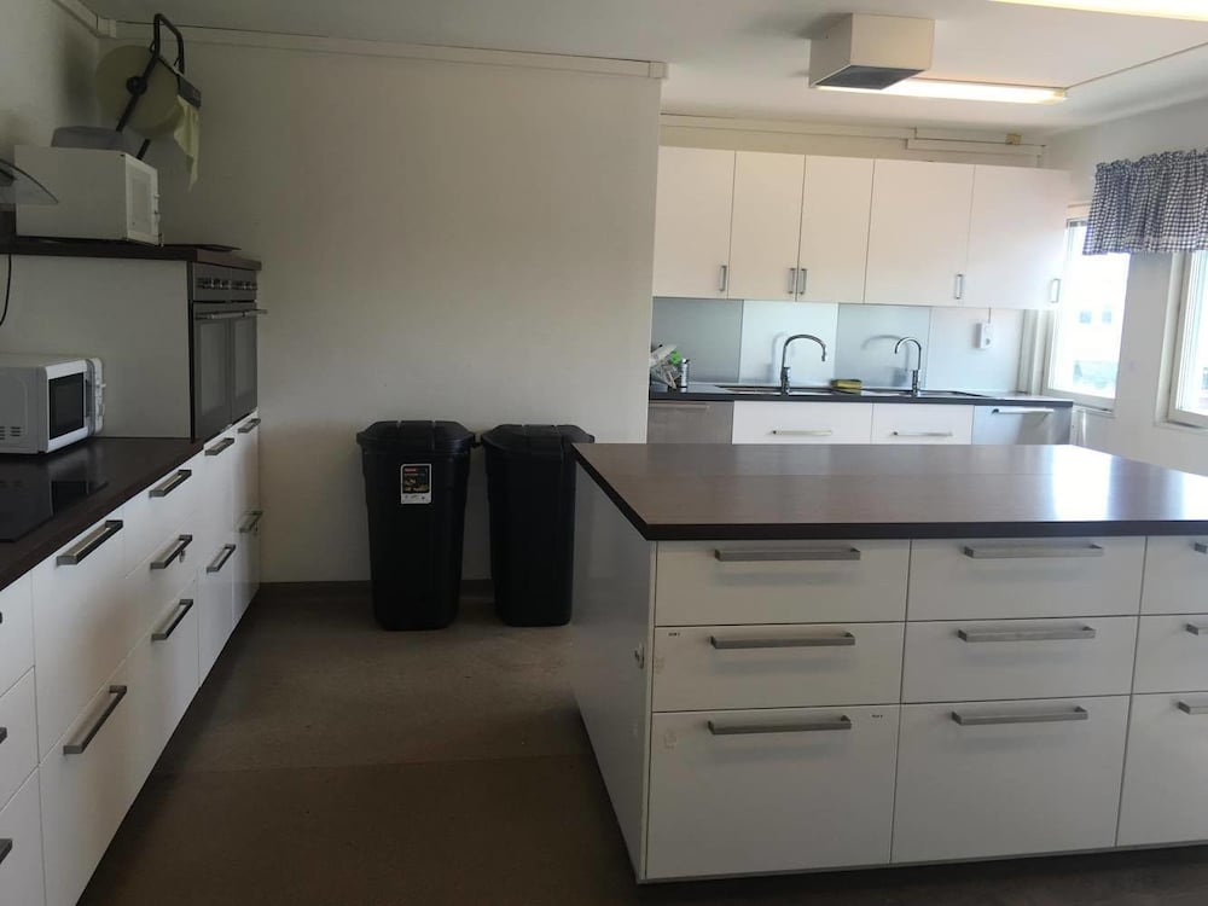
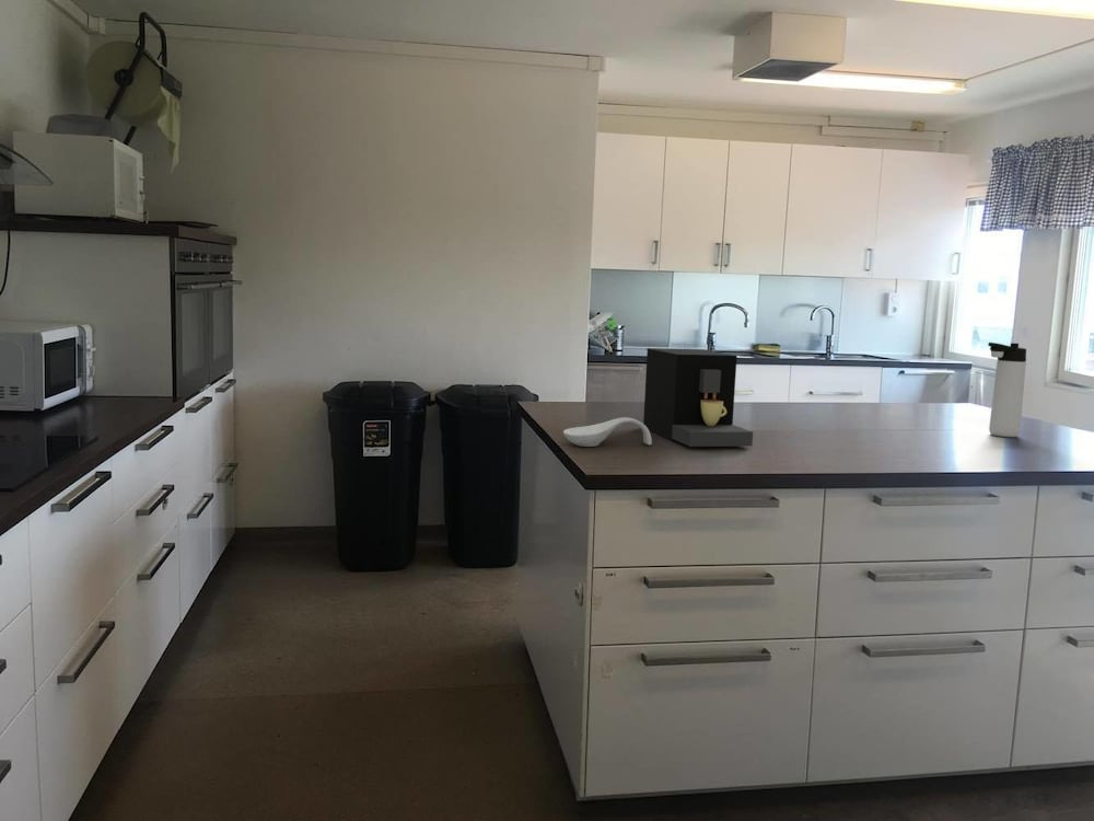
+ spoon rest [562,416,653,448]
+ thermos bottle [987,342,1027,438]
+ coffee maker [642,347,754,448]
